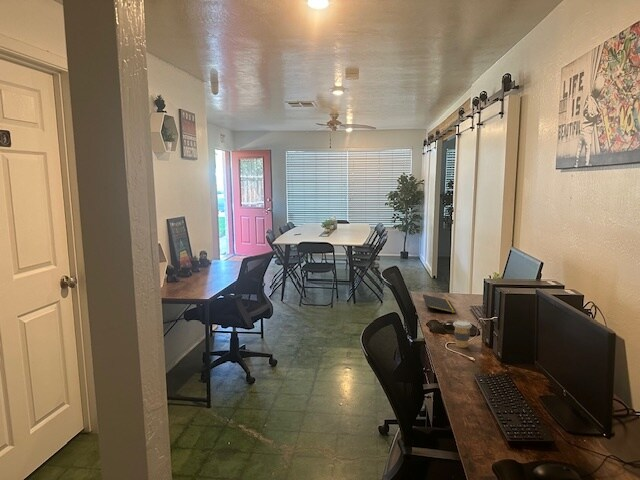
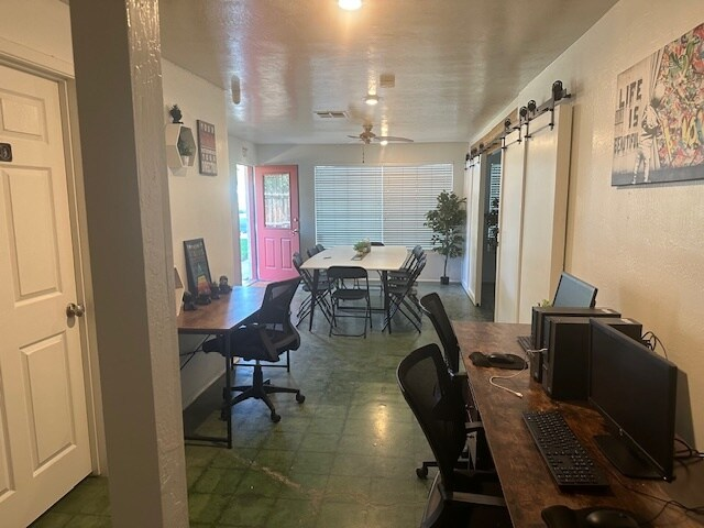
- notepad [422,294,457,314]
- coffee cup [452,320,473,349]
